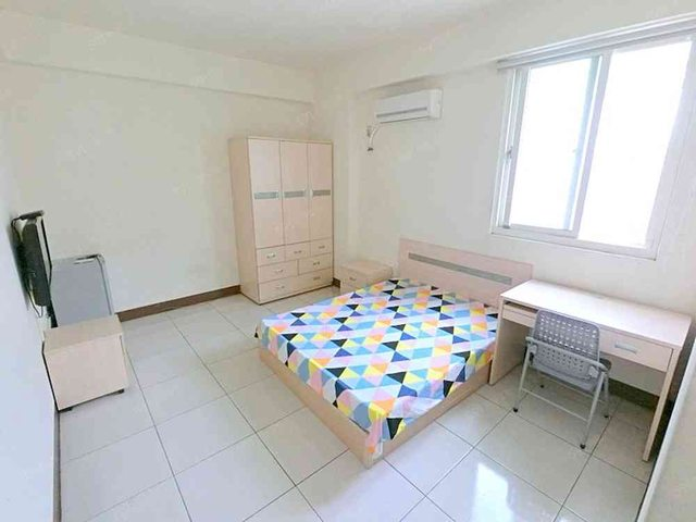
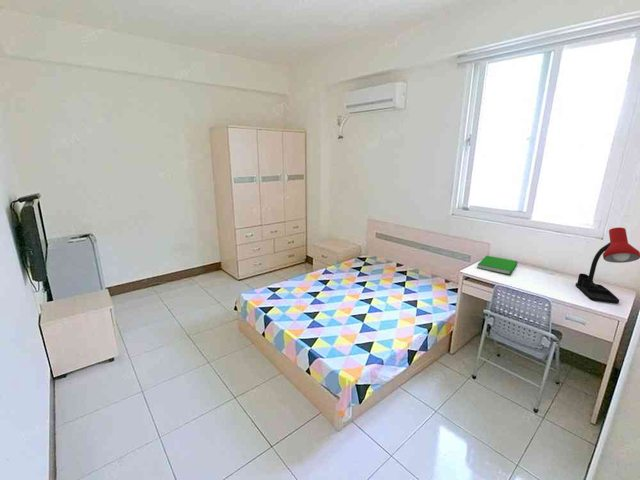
+ desk lamp [574,226,640,304]
+ book [477,255,519,275]
